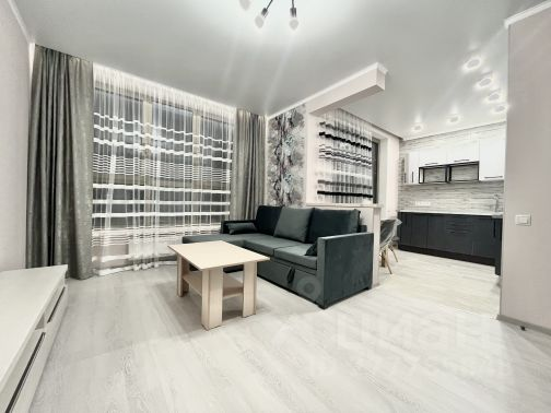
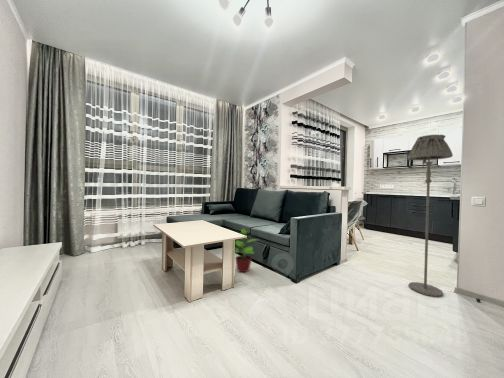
+ potted plant [234,227,259,273]
+ floor lamp [406,134,454,298]
